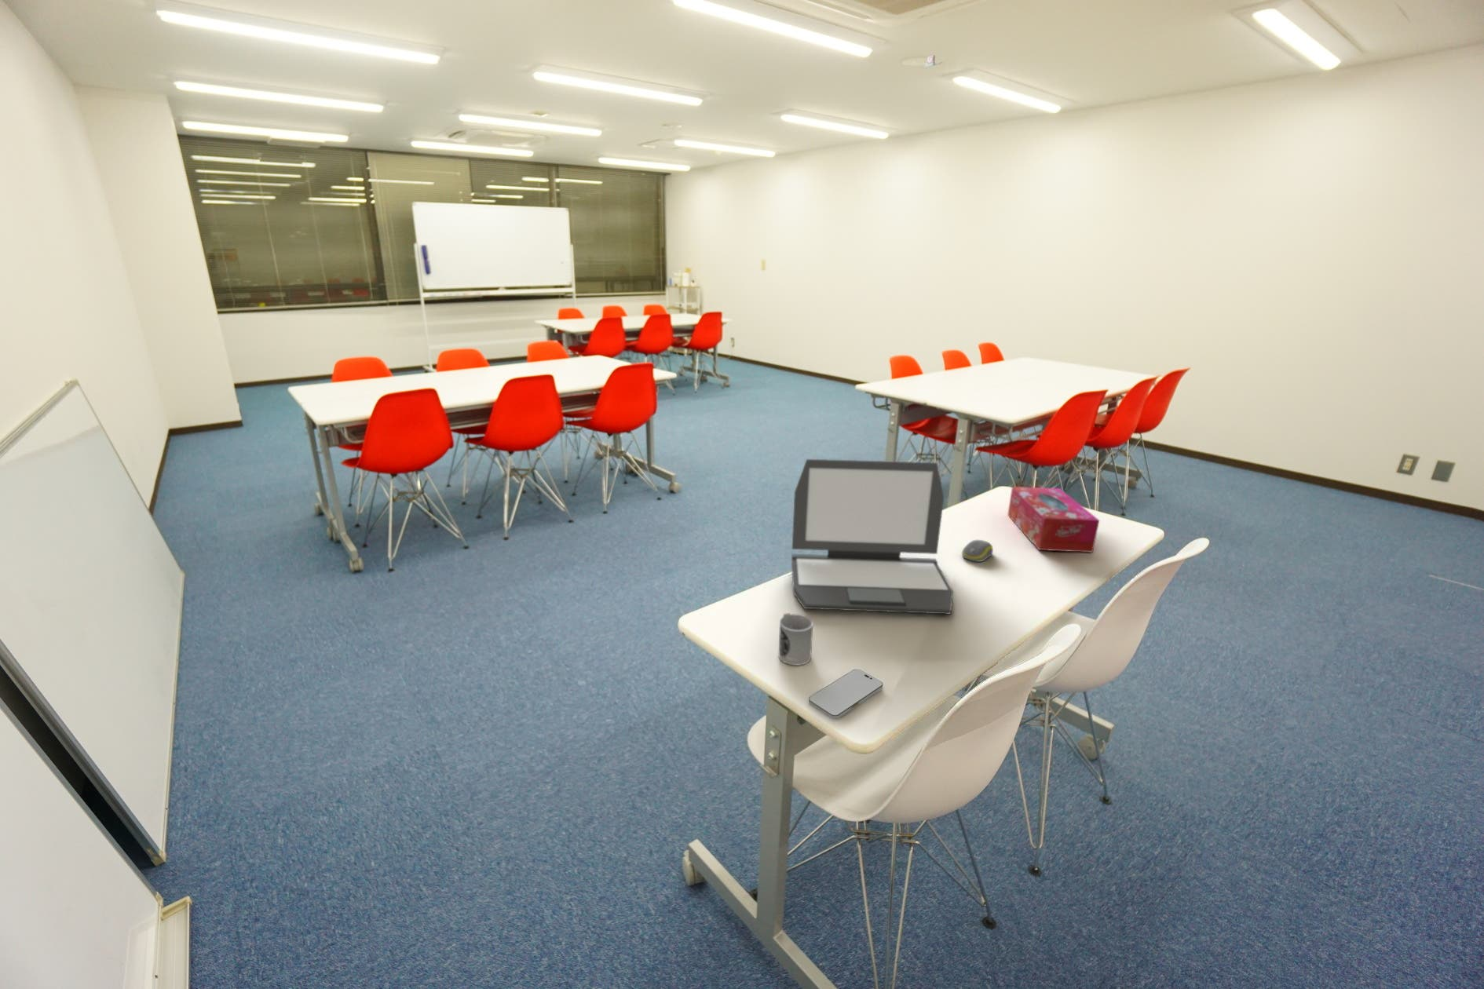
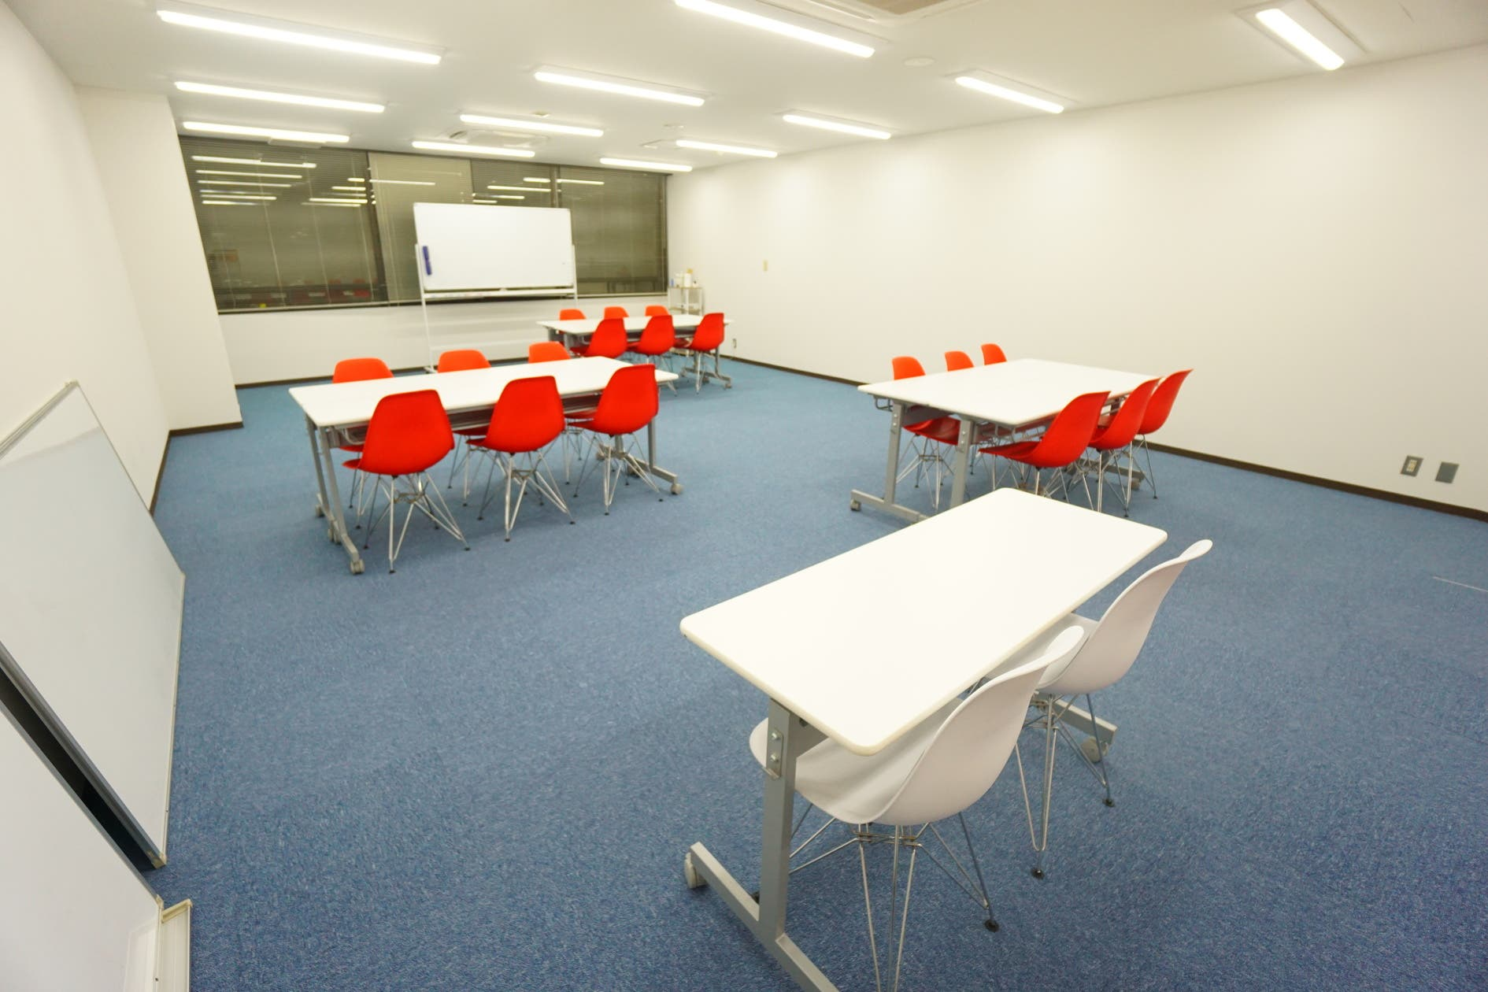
- smartphone [808,669,883,720]
- tissue box [1007,486,1100,553]
- laptop [791,458,954,615]
- computer mouse [961,540,994,563]
- tape dispenser [923,54,943,70]
- cup [777,613,814,666]
